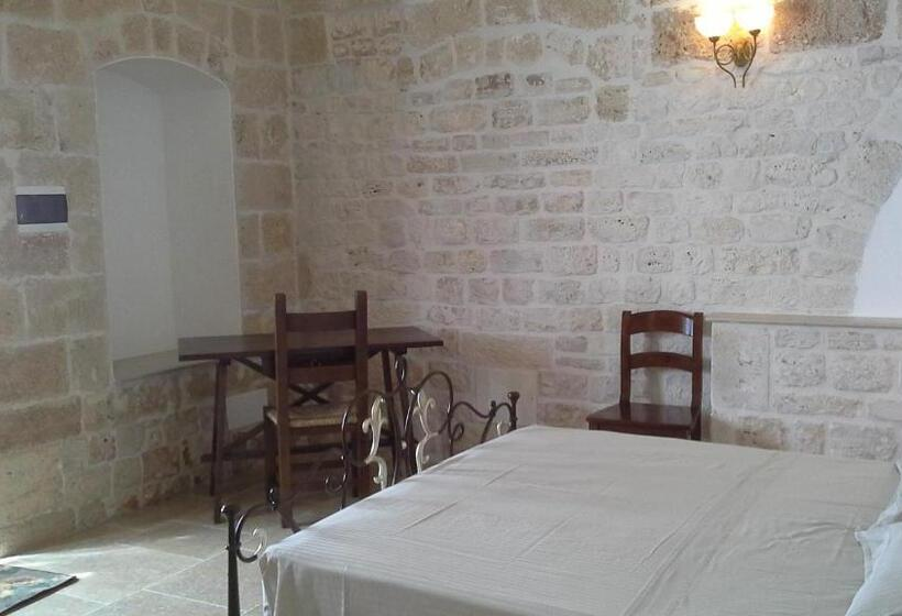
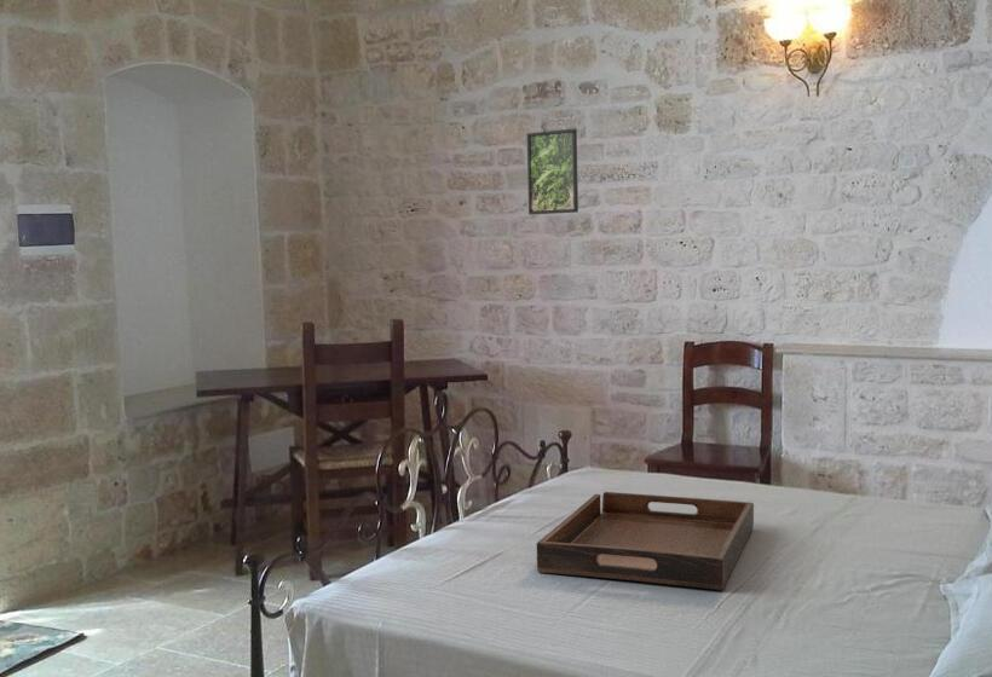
+ serving tray [536,491,755,591]
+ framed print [526,128,579,216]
